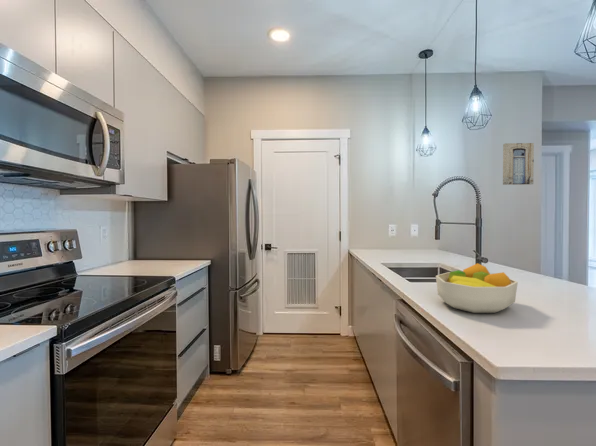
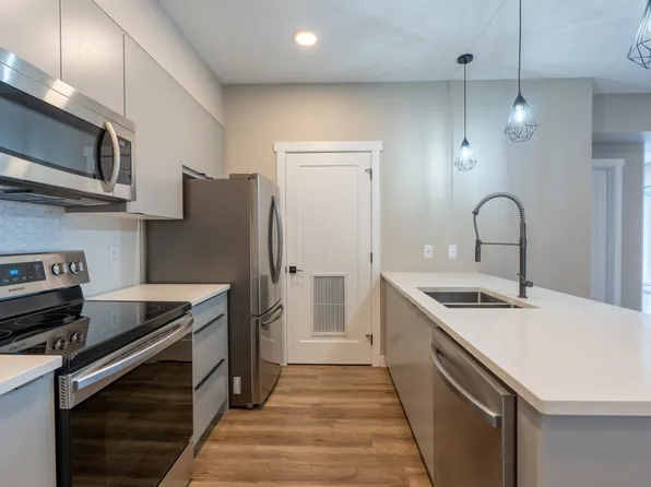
- fruit bowl [435,262,519,314]
- wall art [502,142,535,186]
